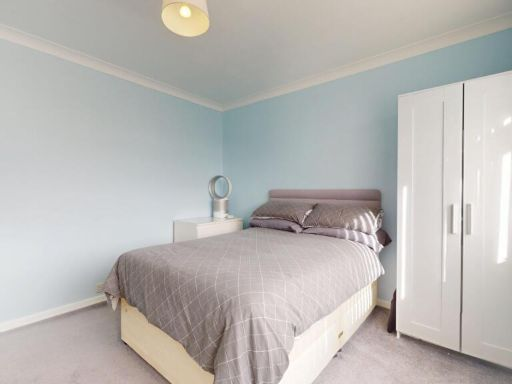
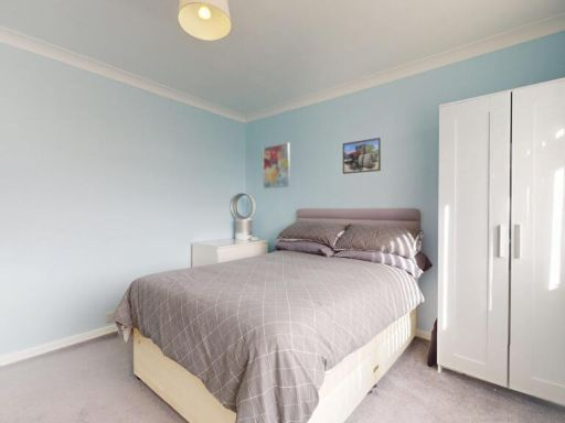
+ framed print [342,137,382,175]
+ wall art [262,141,291,189]
